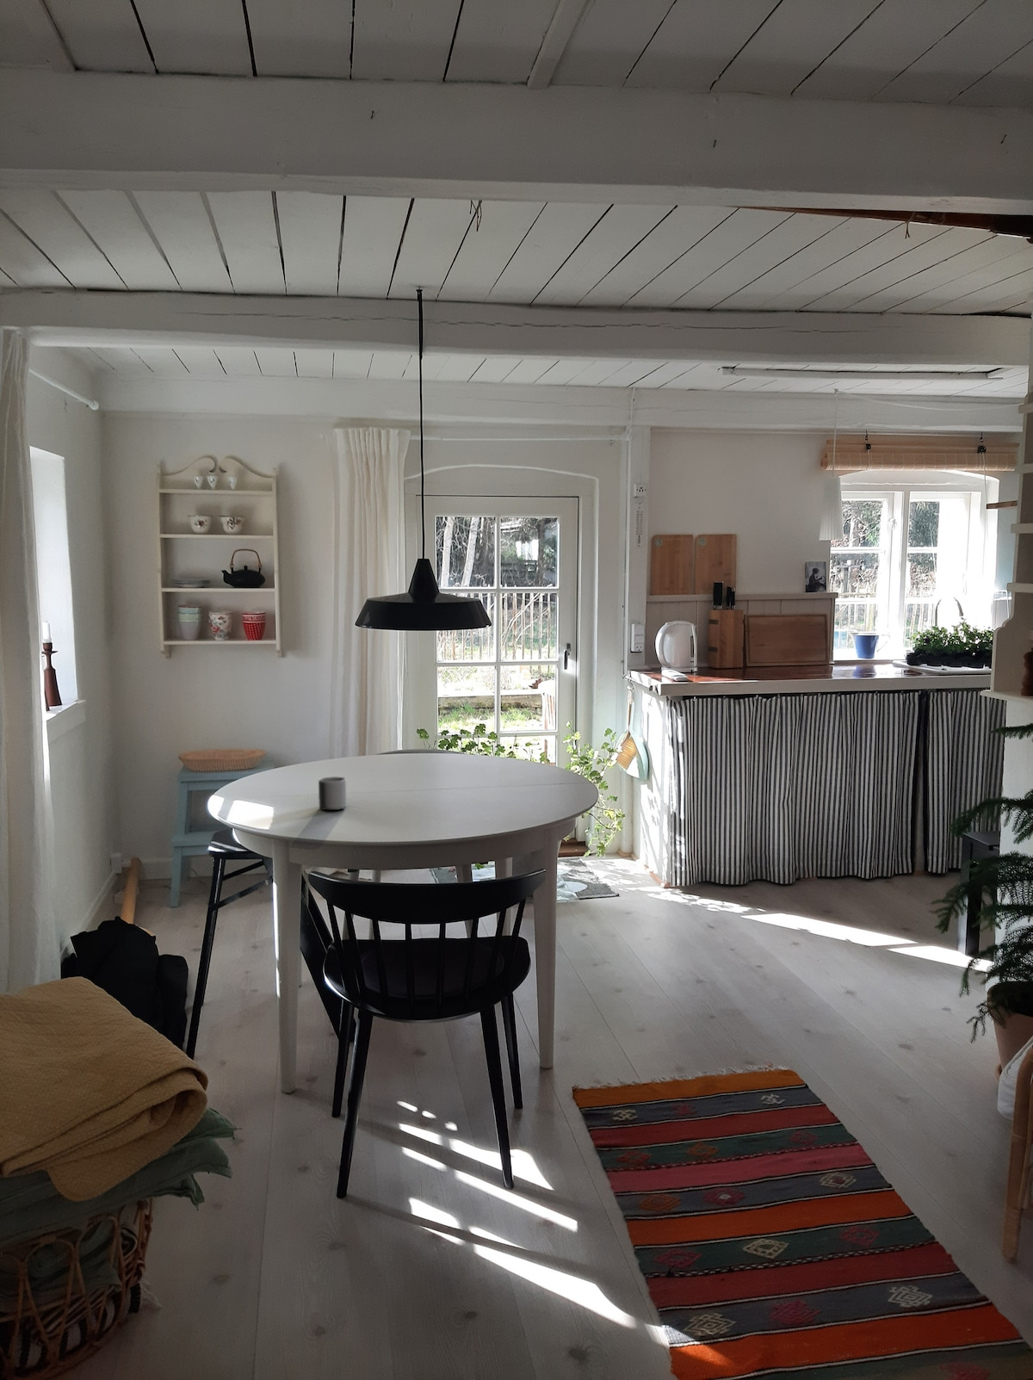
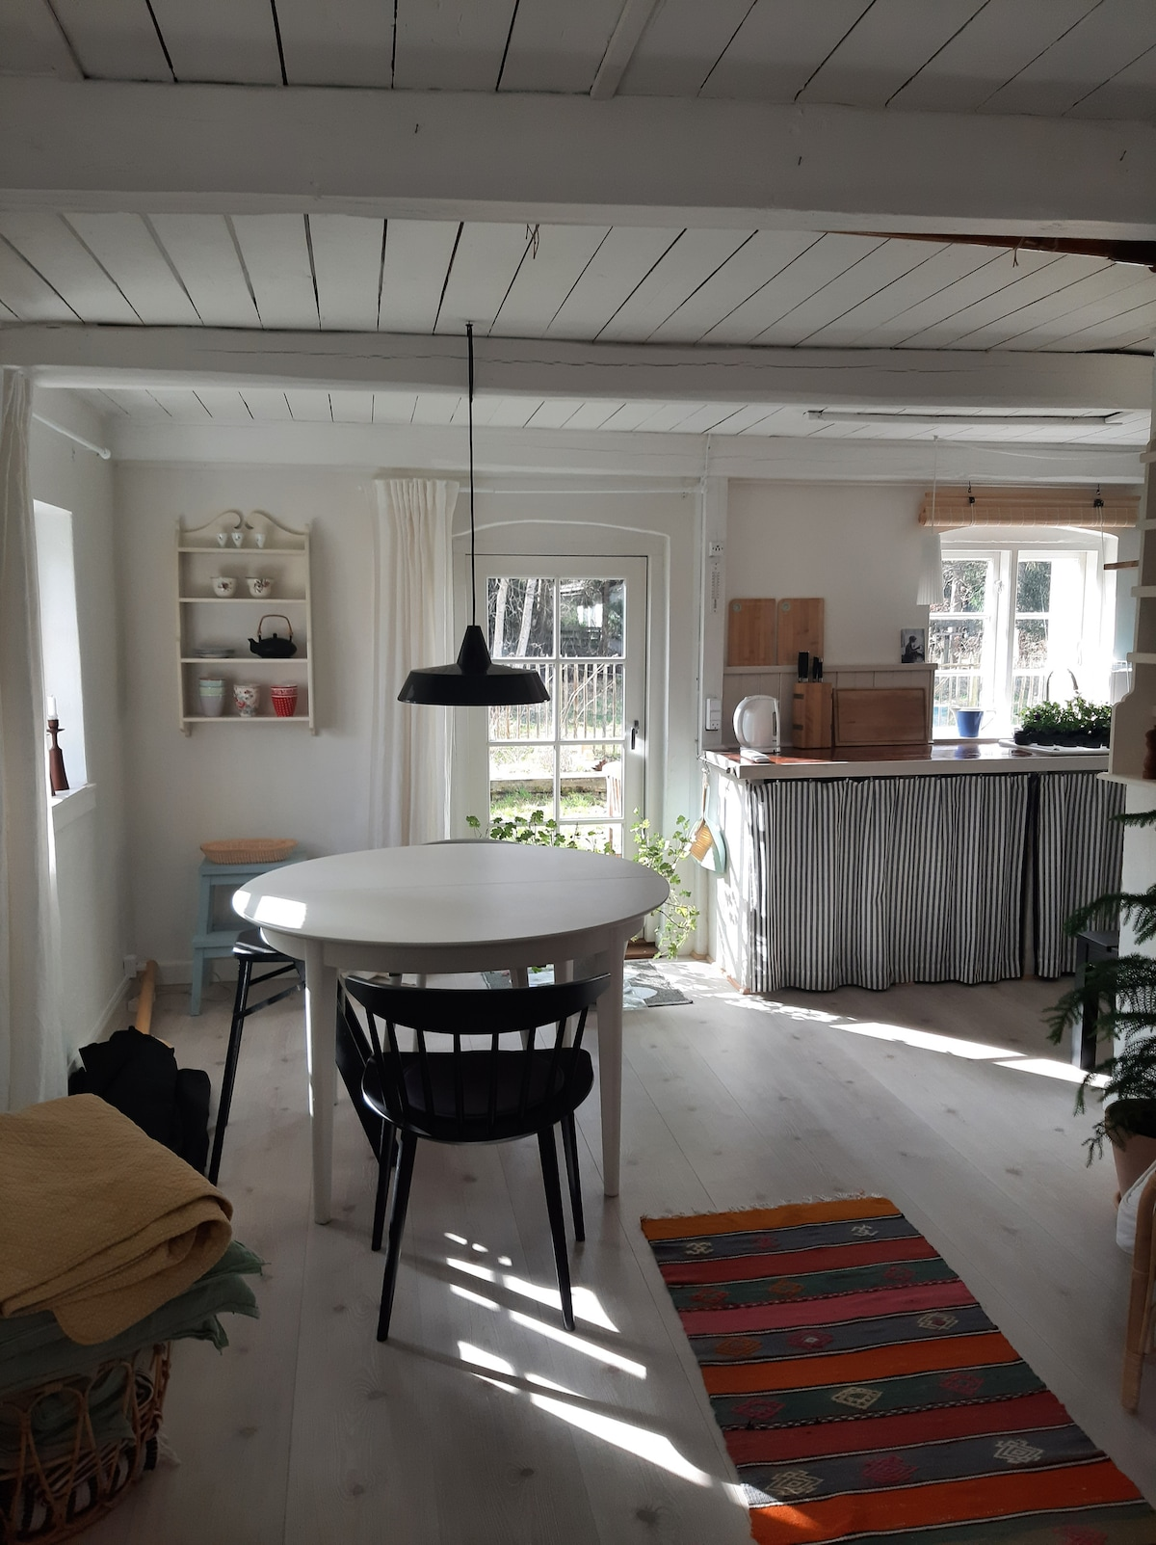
- mug [318,776,347,810]
